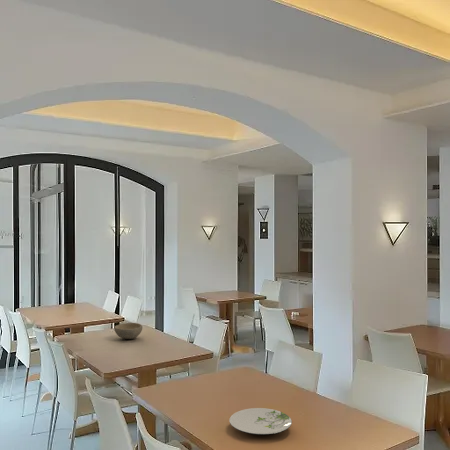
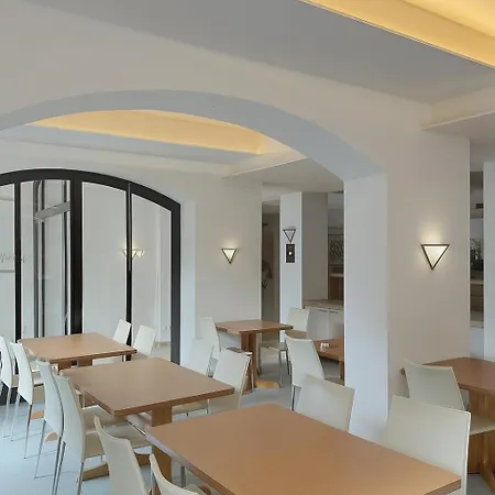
- plate [228,407,293,436]
- bowl [113,322,143,340]
